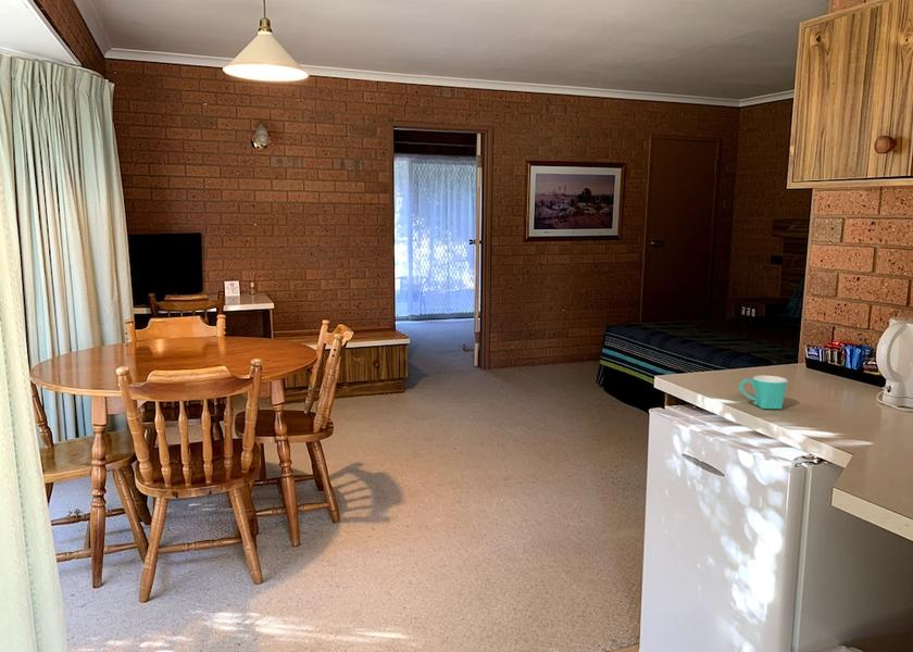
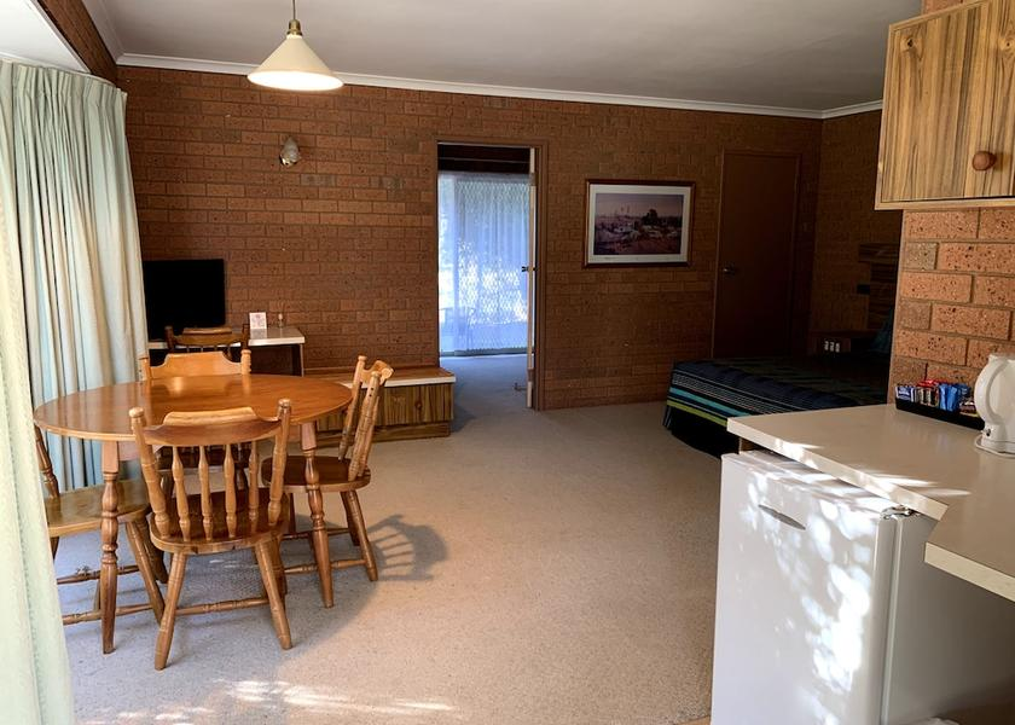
- mug [738,374,789,410]
